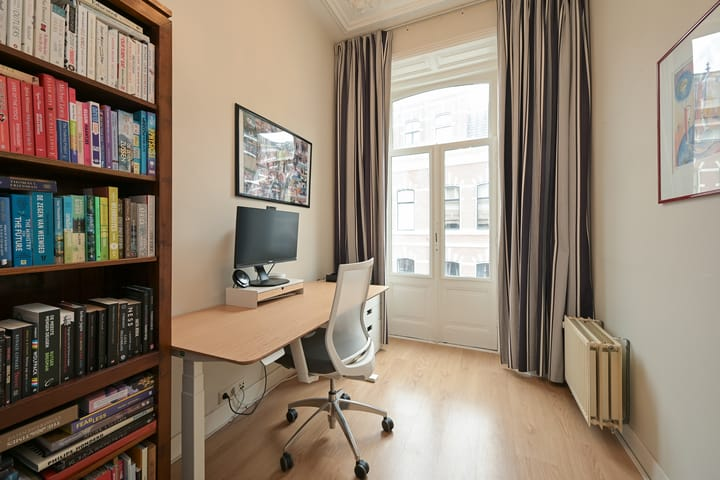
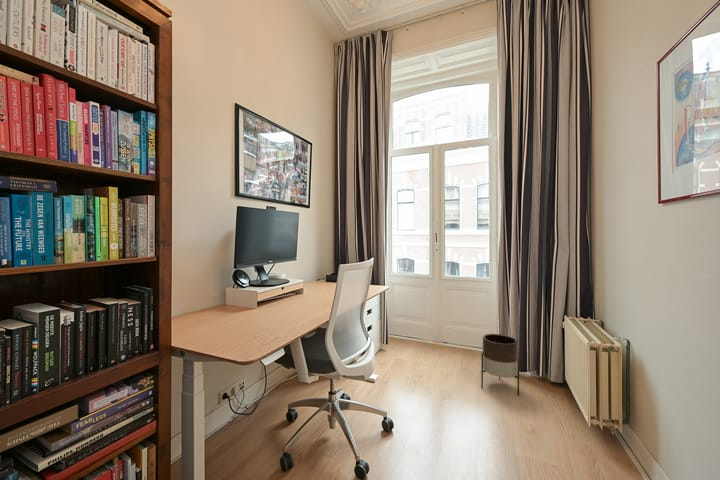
+ planter [480,333,520,397]
